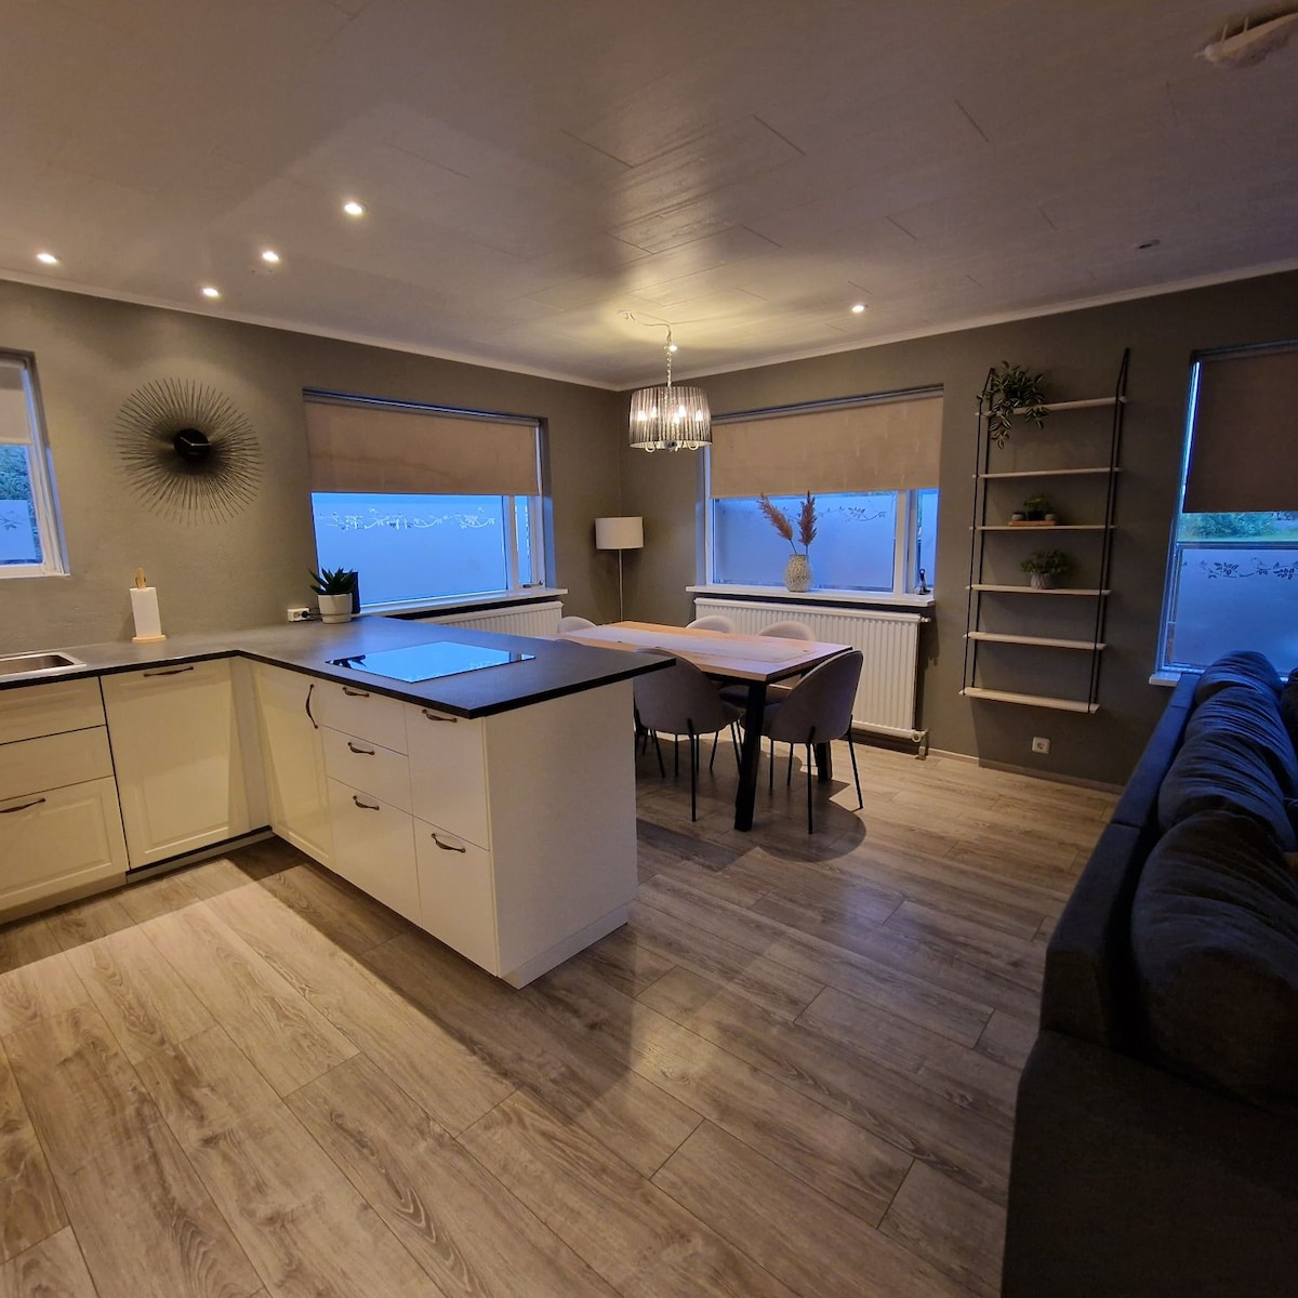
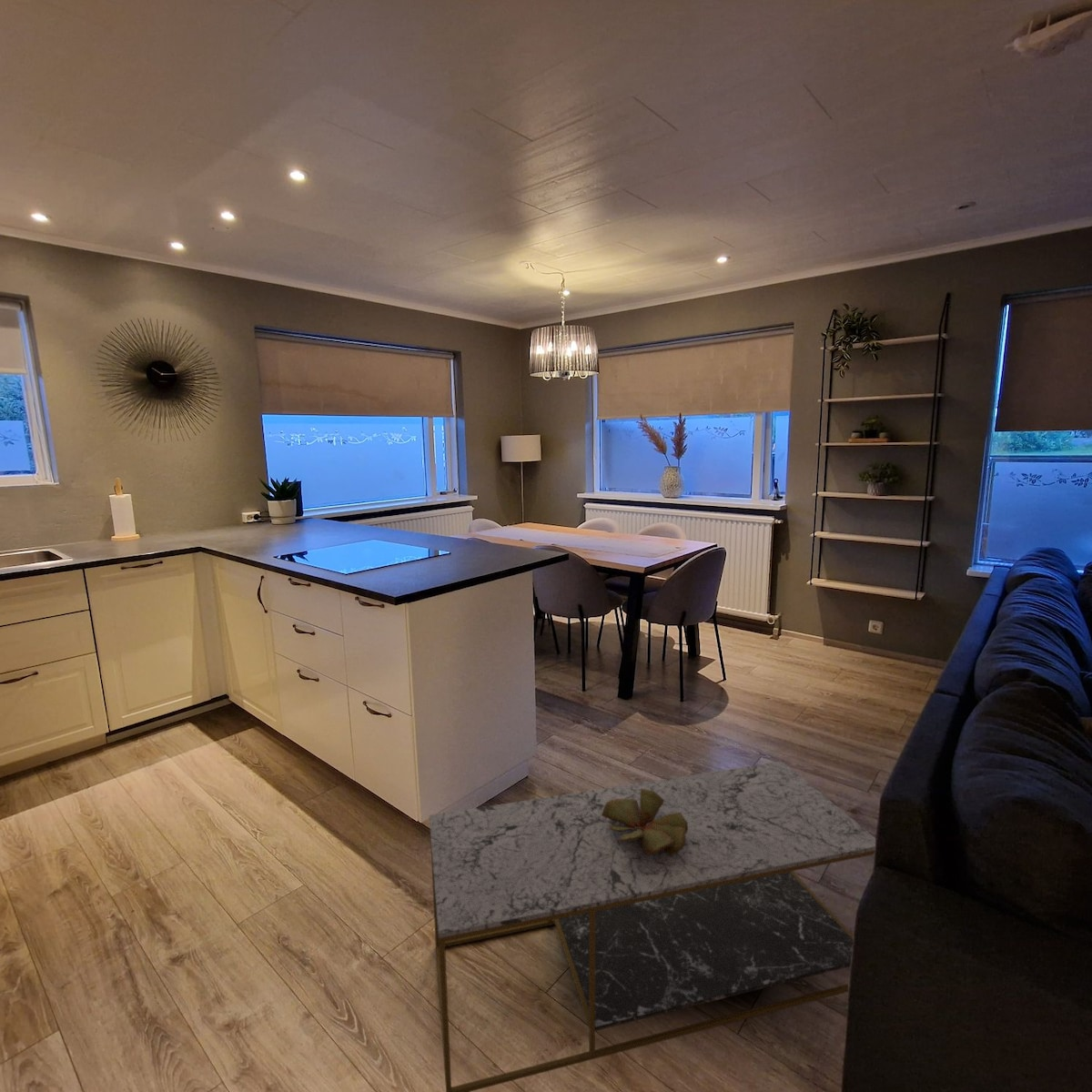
+ coffee table [429,761,876,1092]
+ succulent plant [602,789,688,856]
